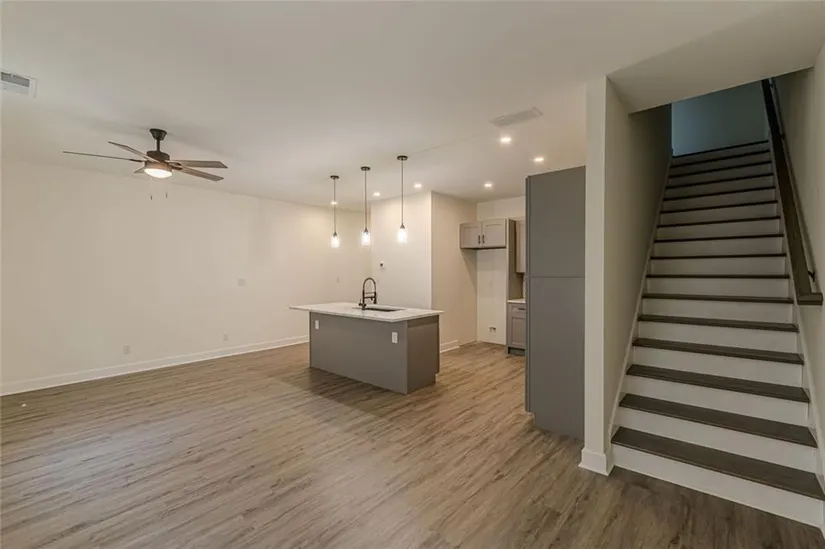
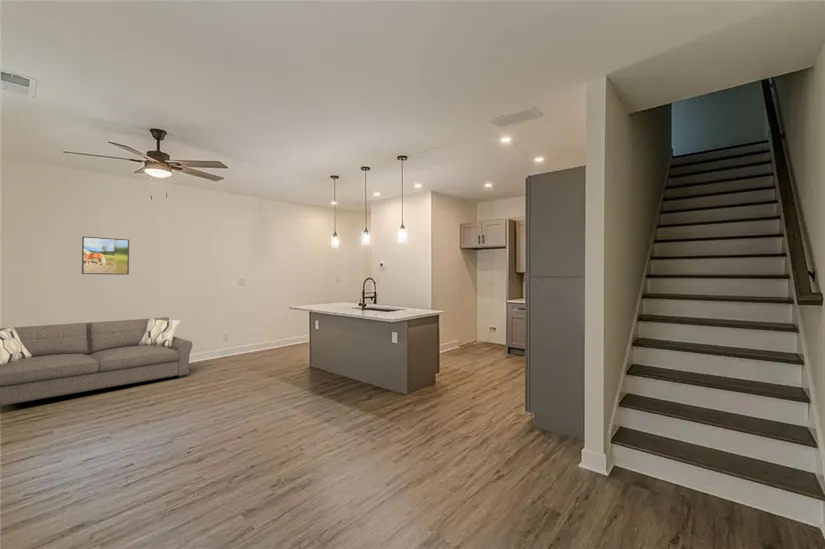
+ sofa [0,316,194,407]
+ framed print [81,235,130,276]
